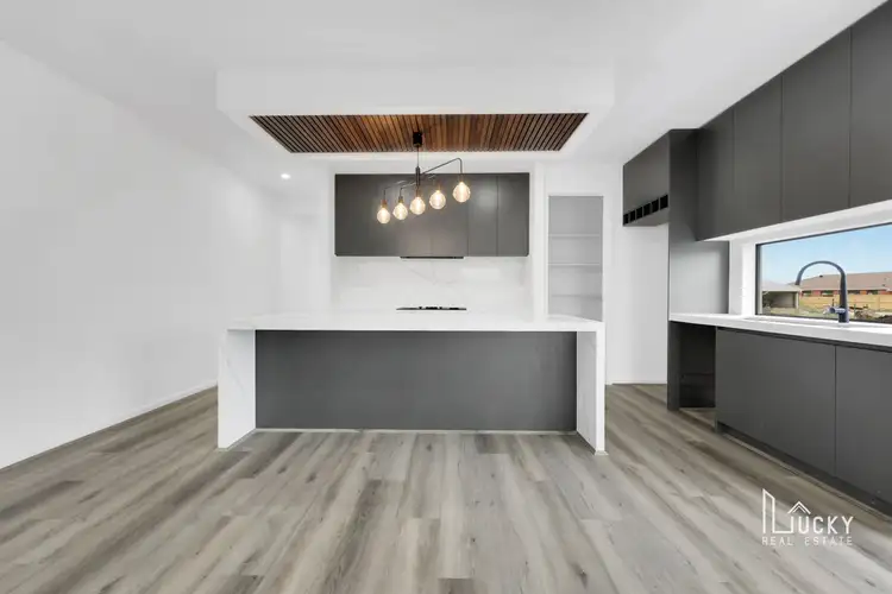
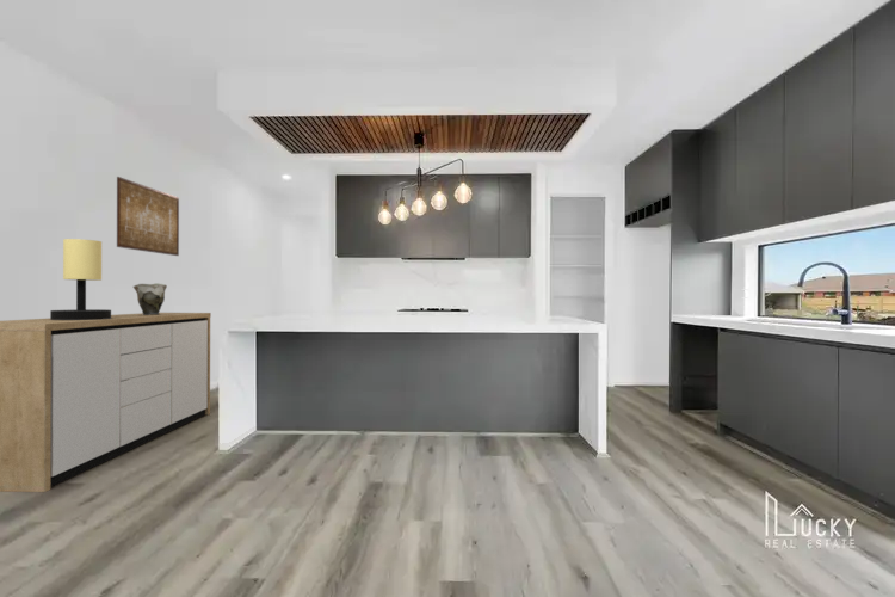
+ table lamp [49,238,112,320]
+ sideboard [0,312,212,493]
+ vase [132,282,168,315]
+ wall art [116,176,180,257]
